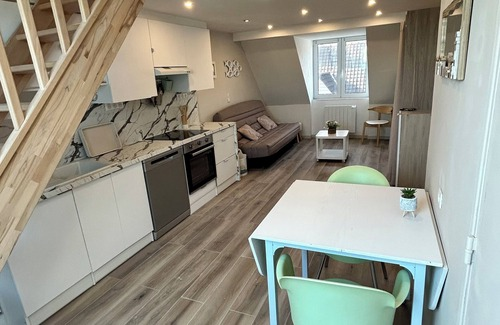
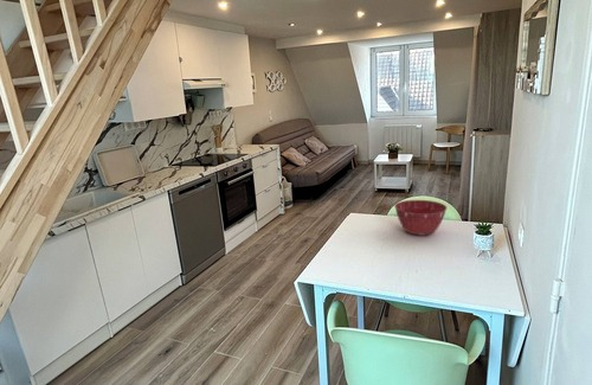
+ mixing bowl [393,199,449,237]
